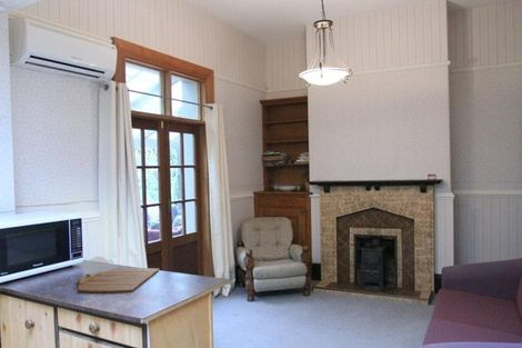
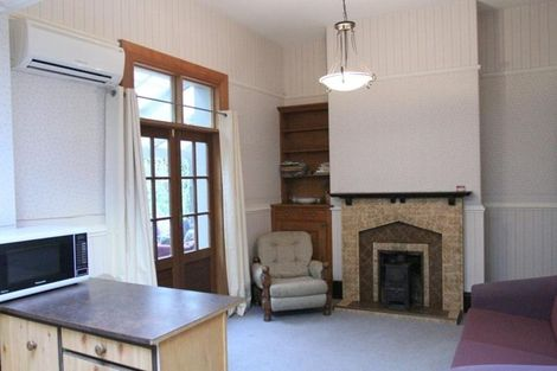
- cutting board [77,267,161,294]
